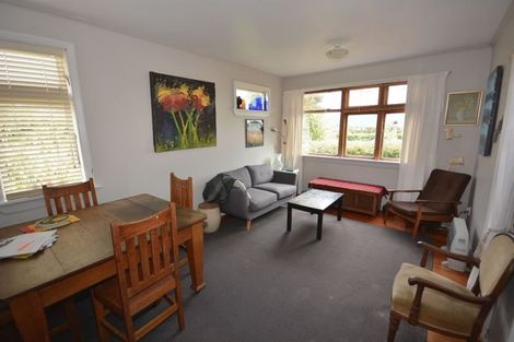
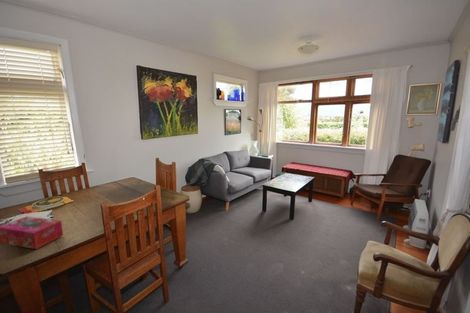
+ tissue box [0,215,64,250]
